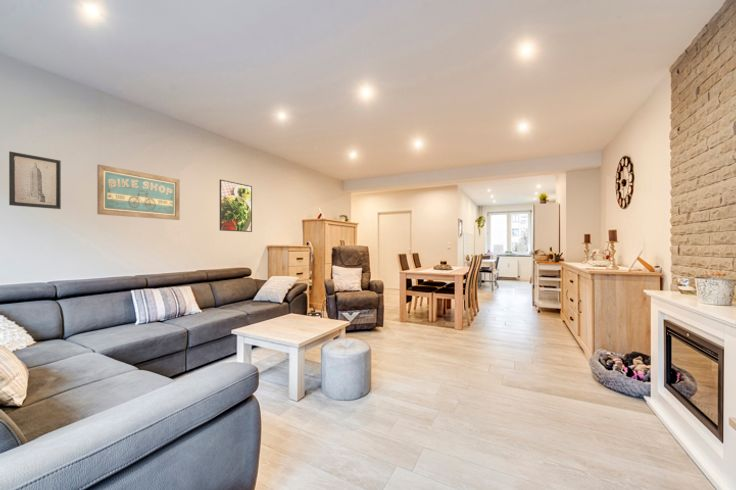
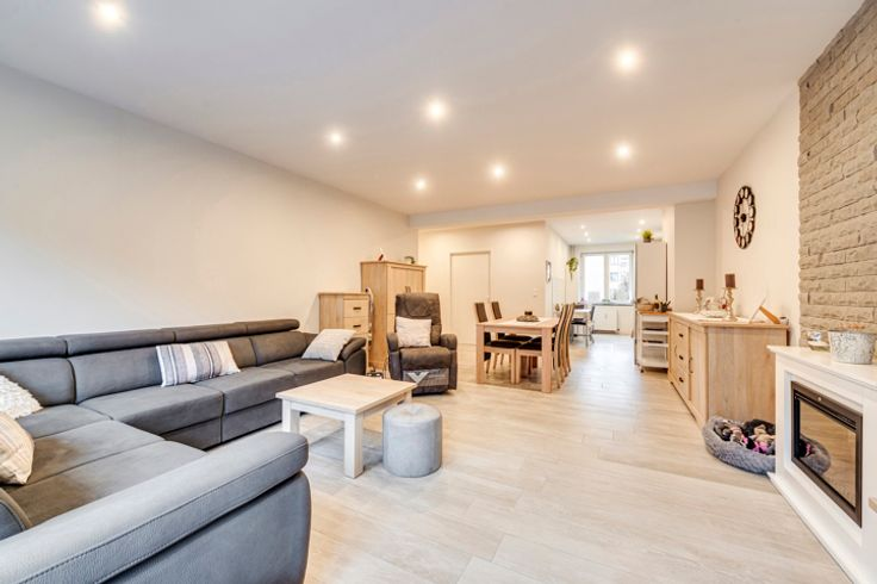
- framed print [219,179,253,233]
- wall art [8,151,62,210]
- wall art [96,163,181,221]
